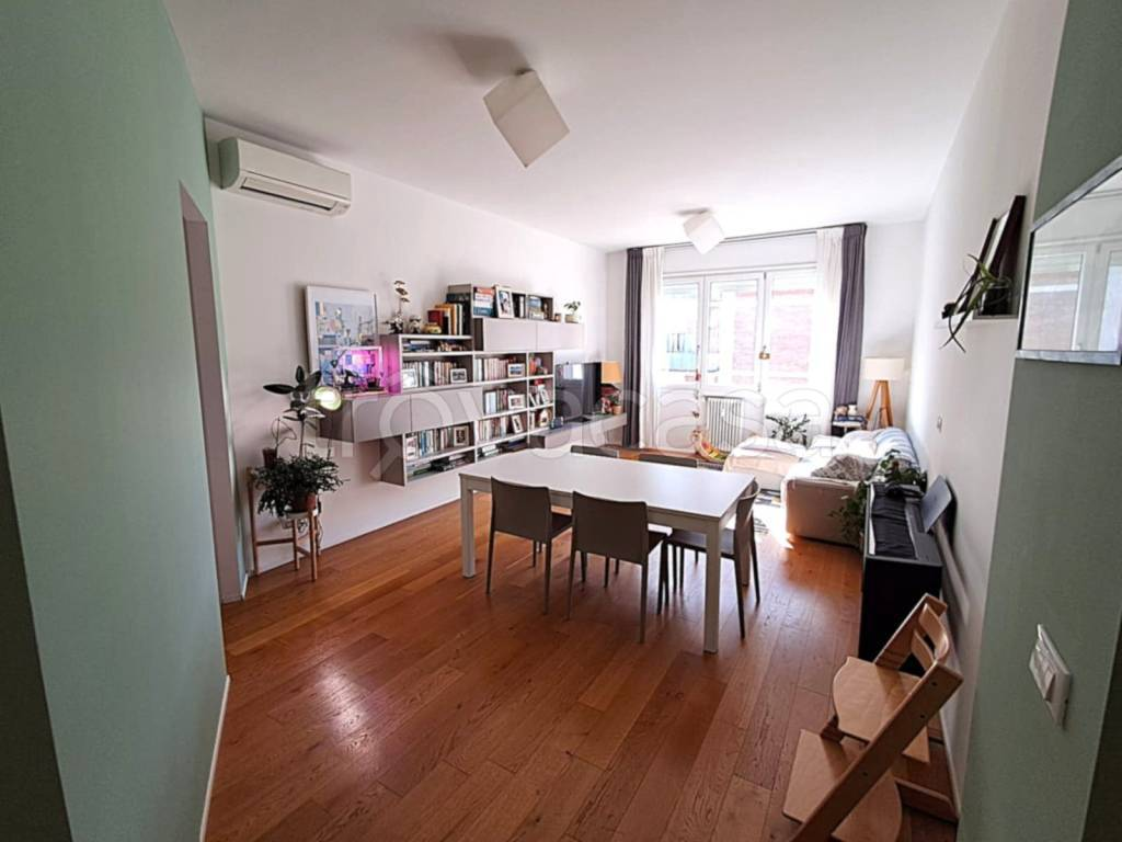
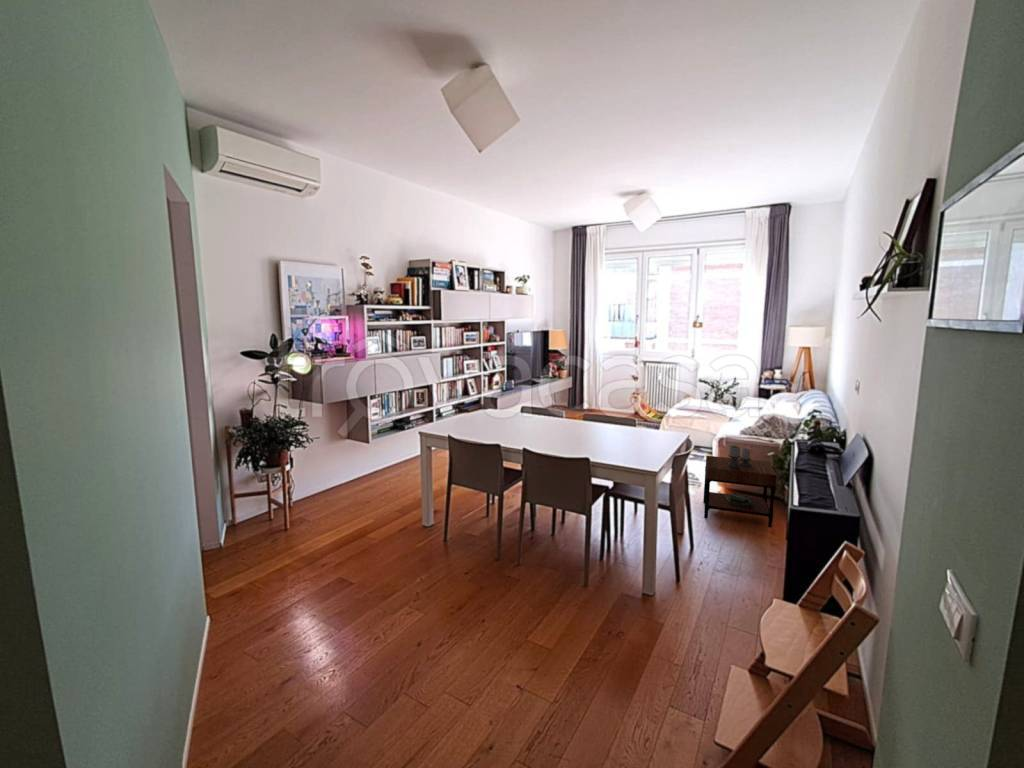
+ side table [702,445,778,528]
